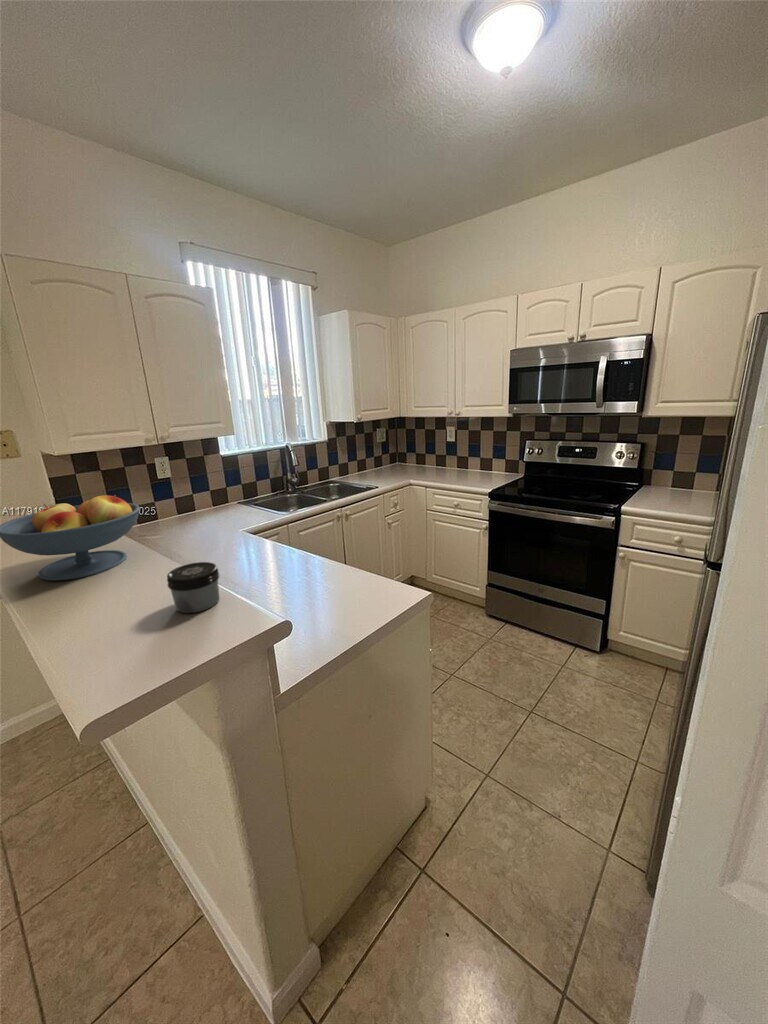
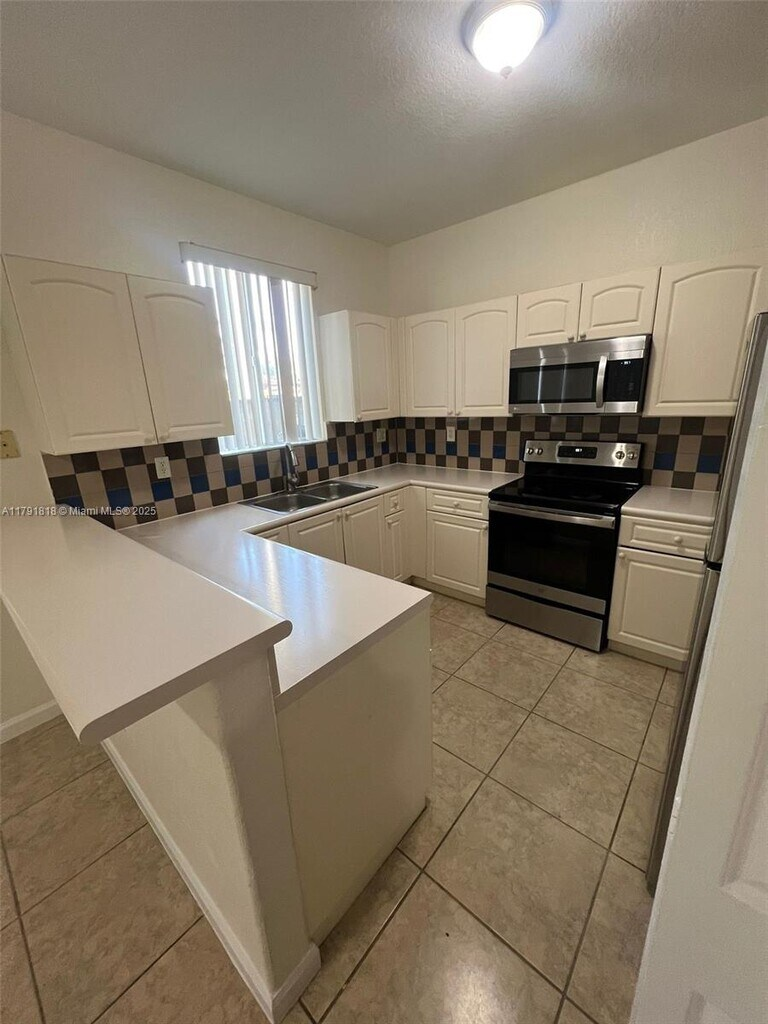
- fruit bowl [0,494,141,582]
- jar [166,561,221,614]
